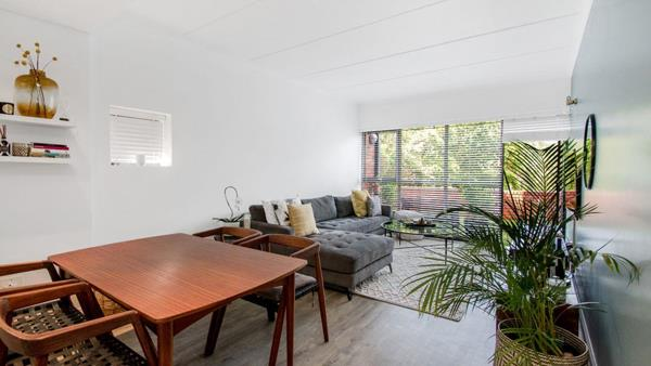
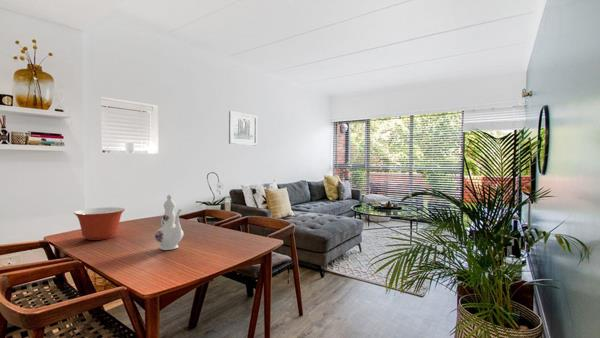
+ wall art [228,110,258,147]
+ chinaware [154,194,185,251]
+ mixing bowl [73,206,126,241]
